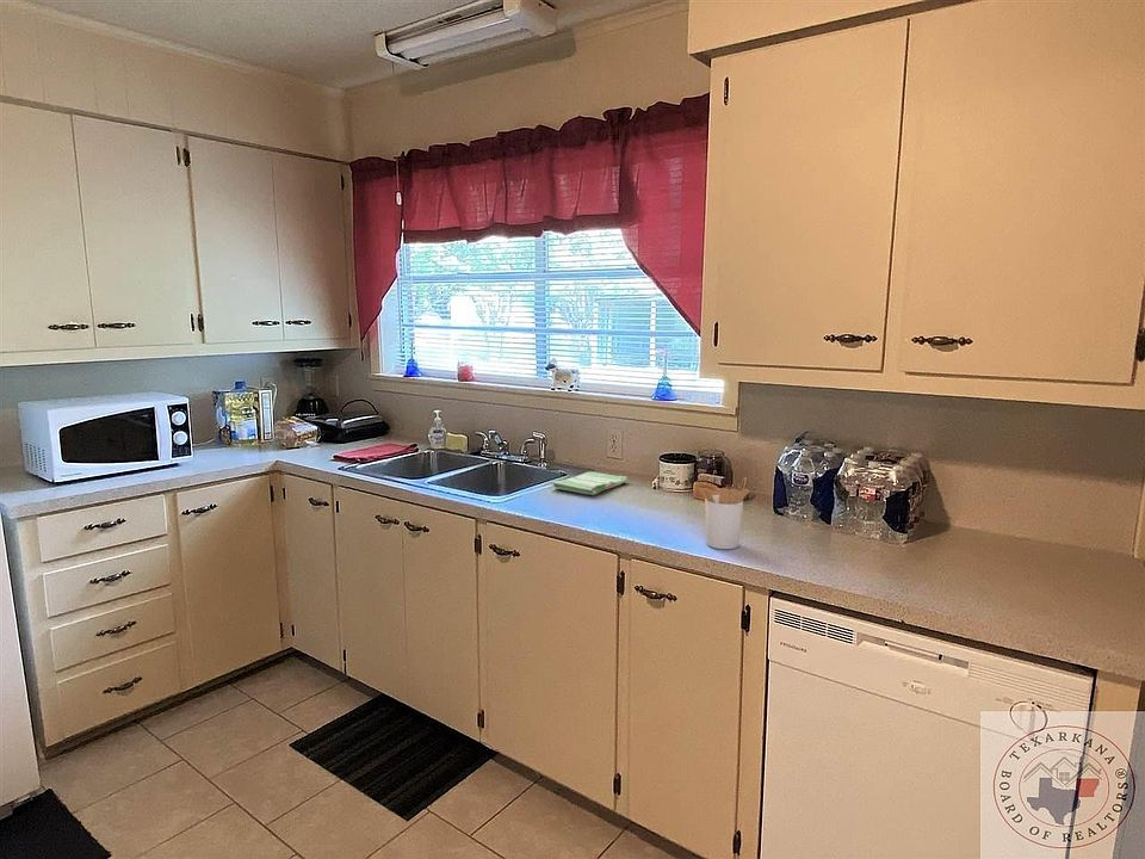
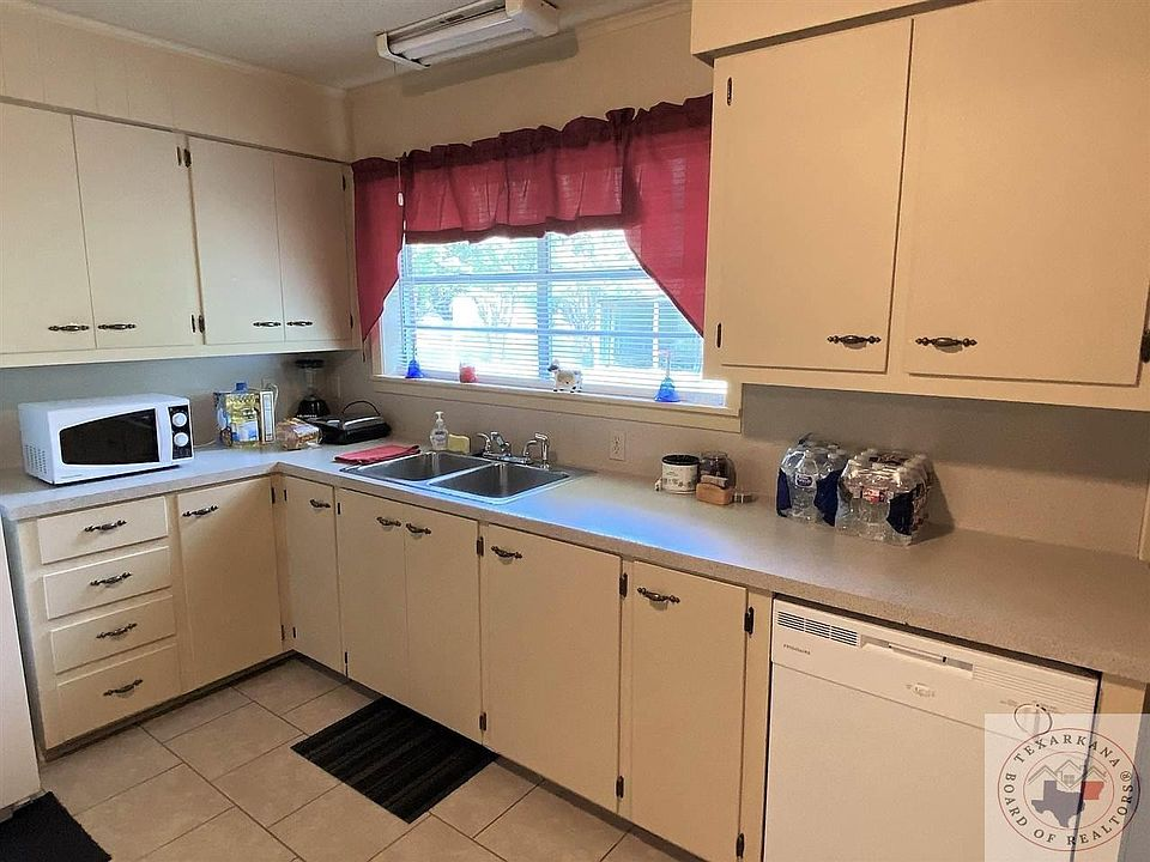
- dish towel [551,471,629,496]
- utensil holder [699,476,750,550]
